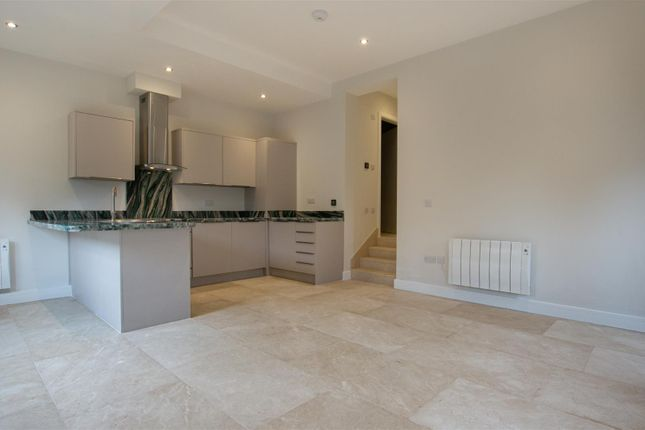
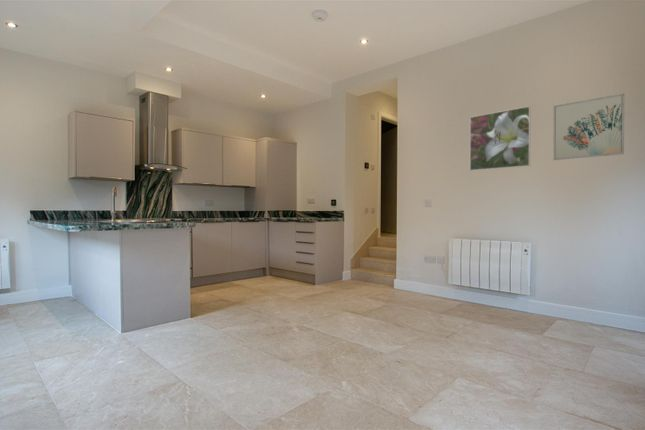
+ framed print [469,105,531,172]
+ wall art [552,93,625,161]
